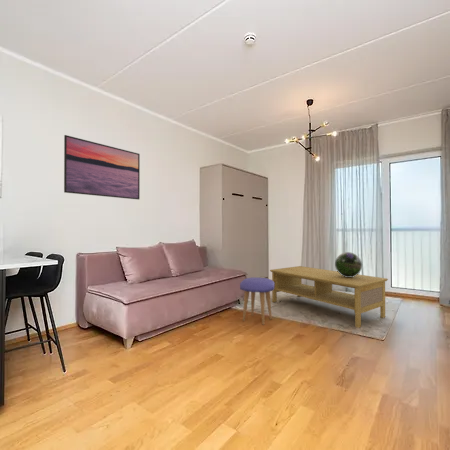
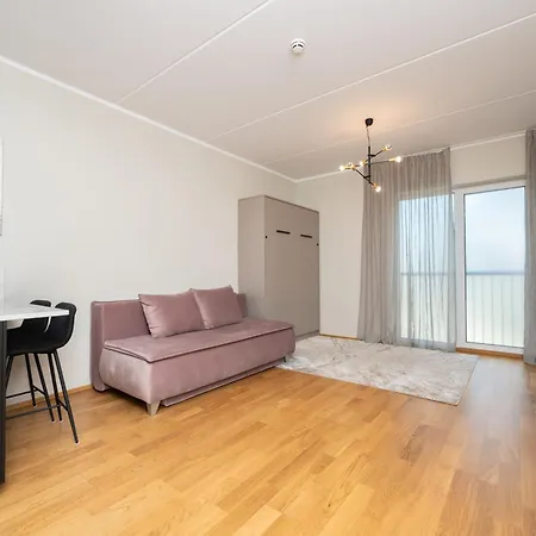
- coffee table [269,265,389,329]
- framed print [63,134,141,201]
- stool [239,277,274,326]
- decorative sphere [334,251,363,277]
